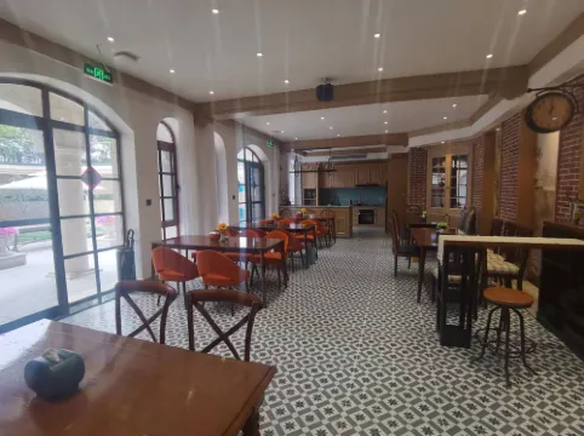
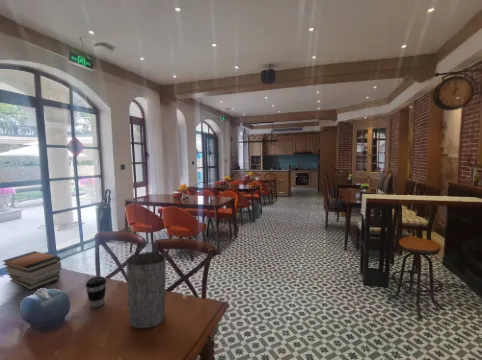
+ coffee cup [85,276,107,308]
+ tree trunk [125,251,167,329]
+ book stack [2,250,63,291]
